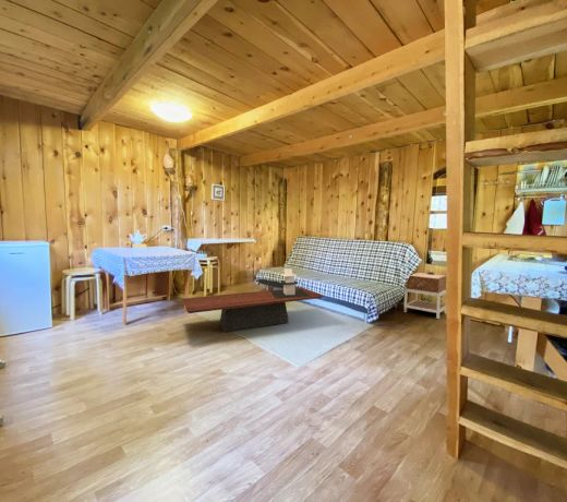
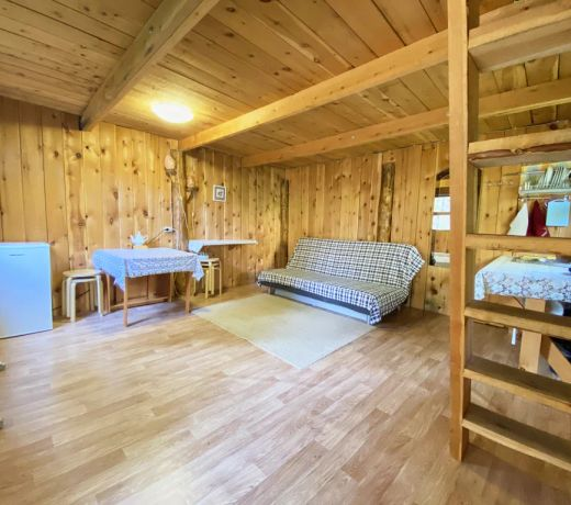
- lantern [269,267,311,299]
- nightstand [403,271,447,320]
- coffee table [181,286,325,333]
